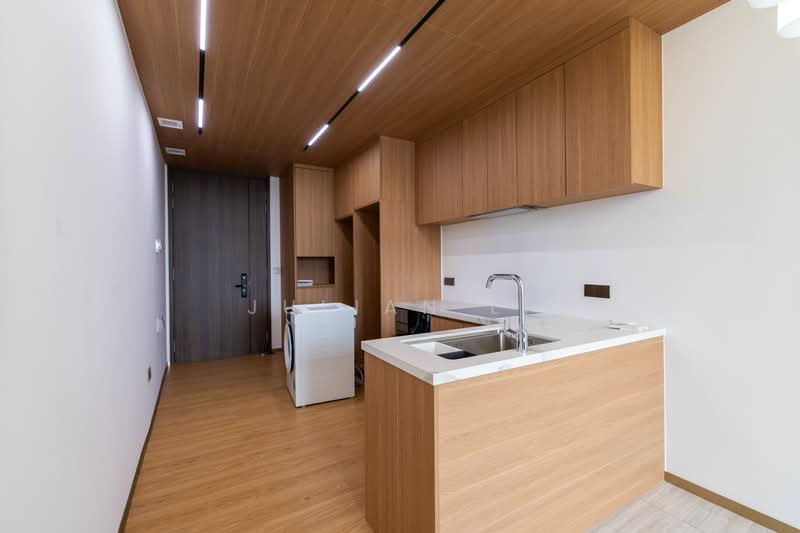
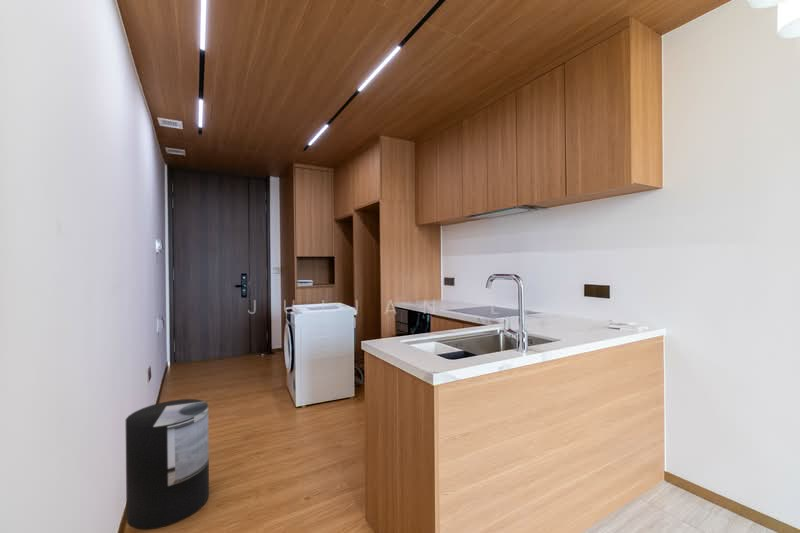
+ trash can [125,398,210,531]
